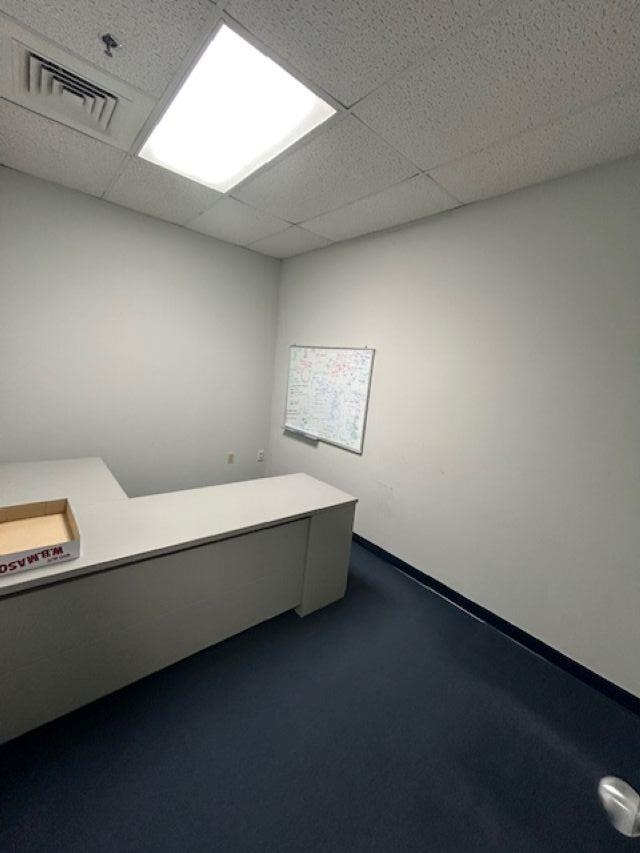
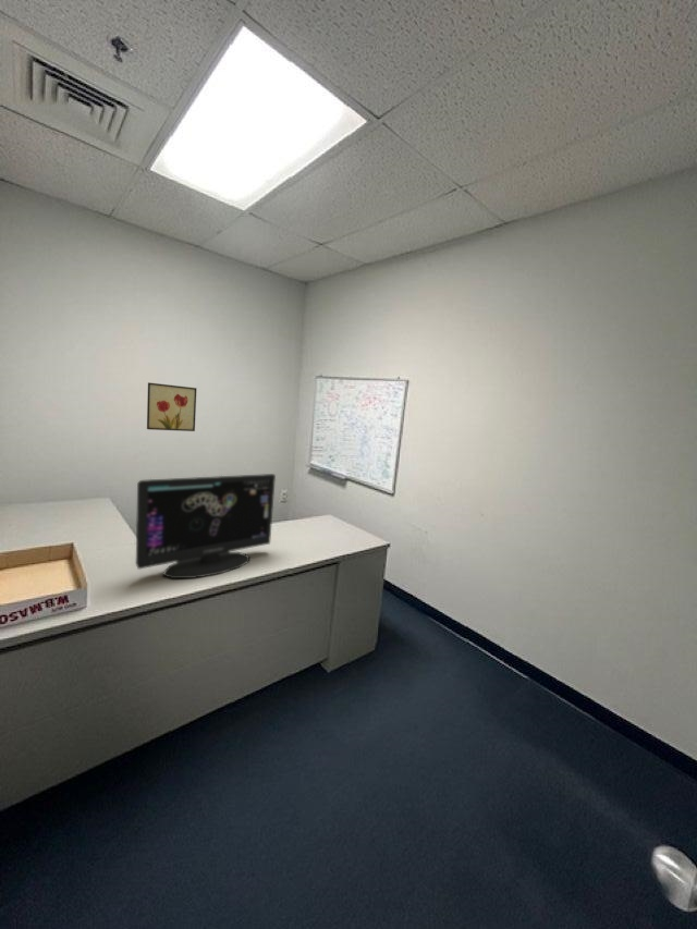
+ wall art [146,381,197,432]
+ computer monitor [135,473,277,579]
